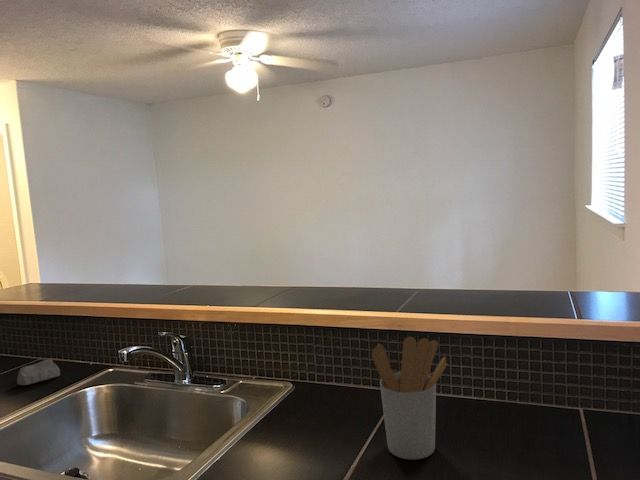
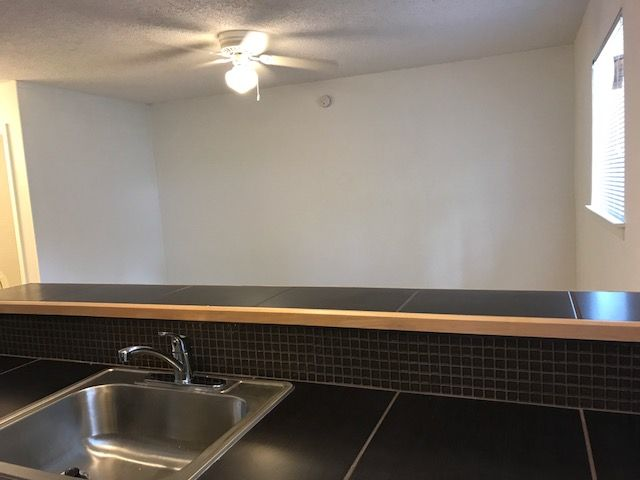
- soap bar [16,358,61,386]
- utensil holder [371,336,448,461]
